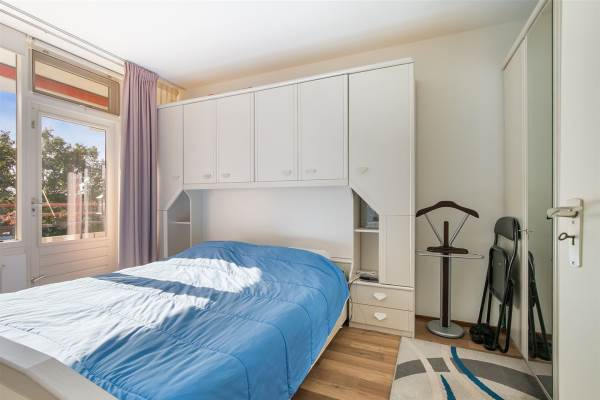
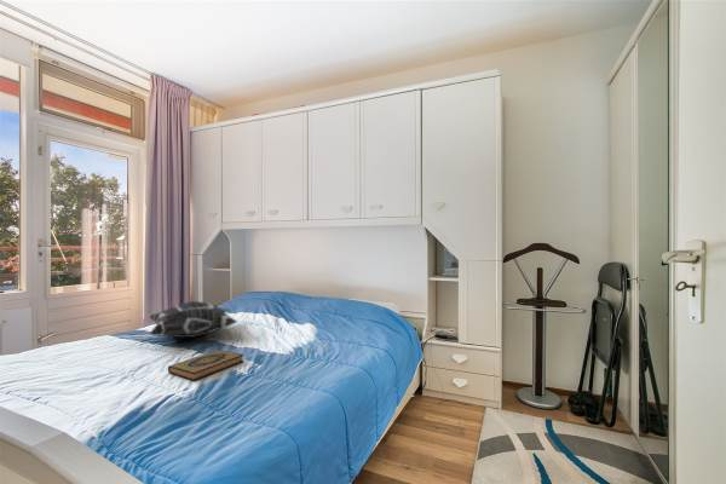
+ hardback book [167,348,244,382]
+ decorative pillow [148,300,238,339]
